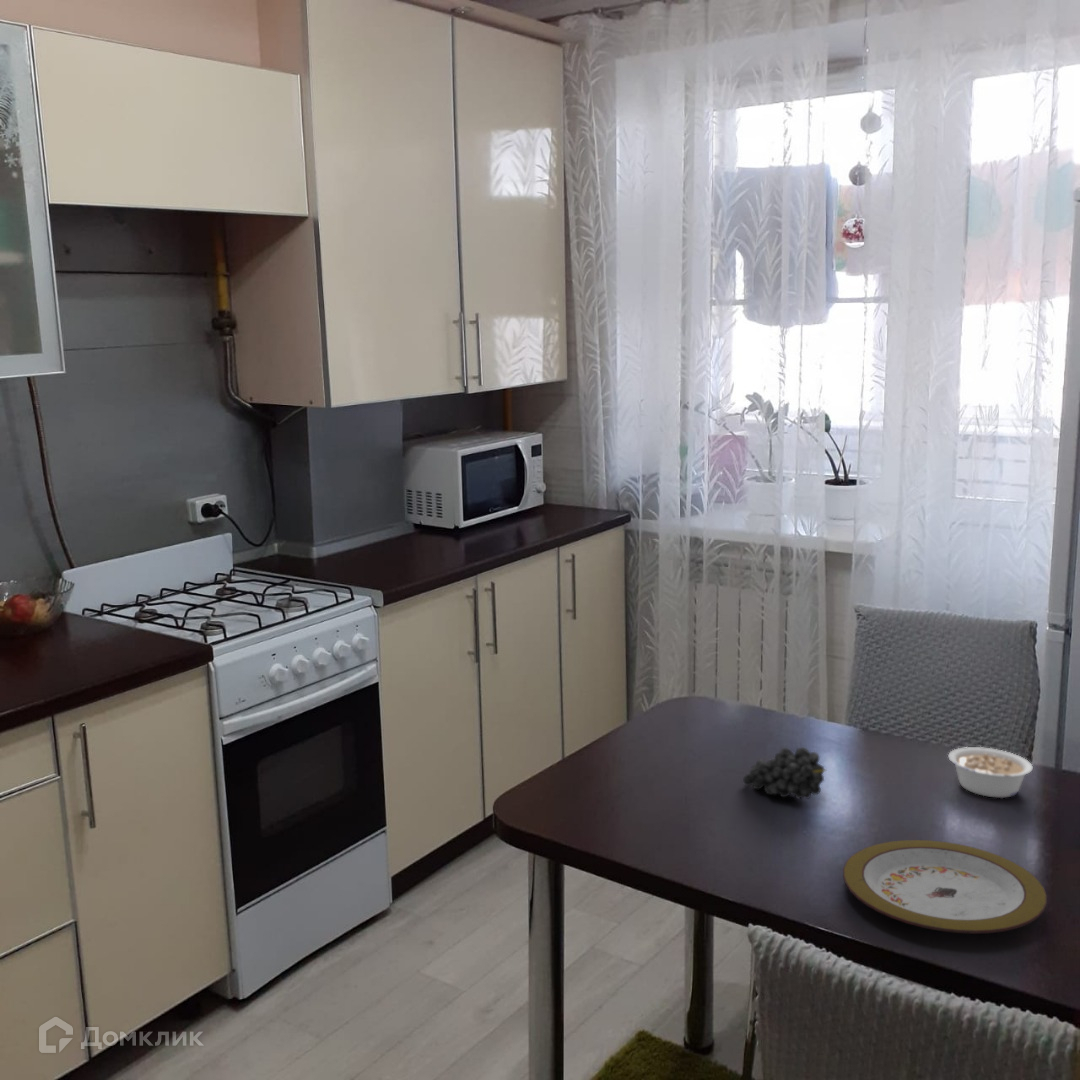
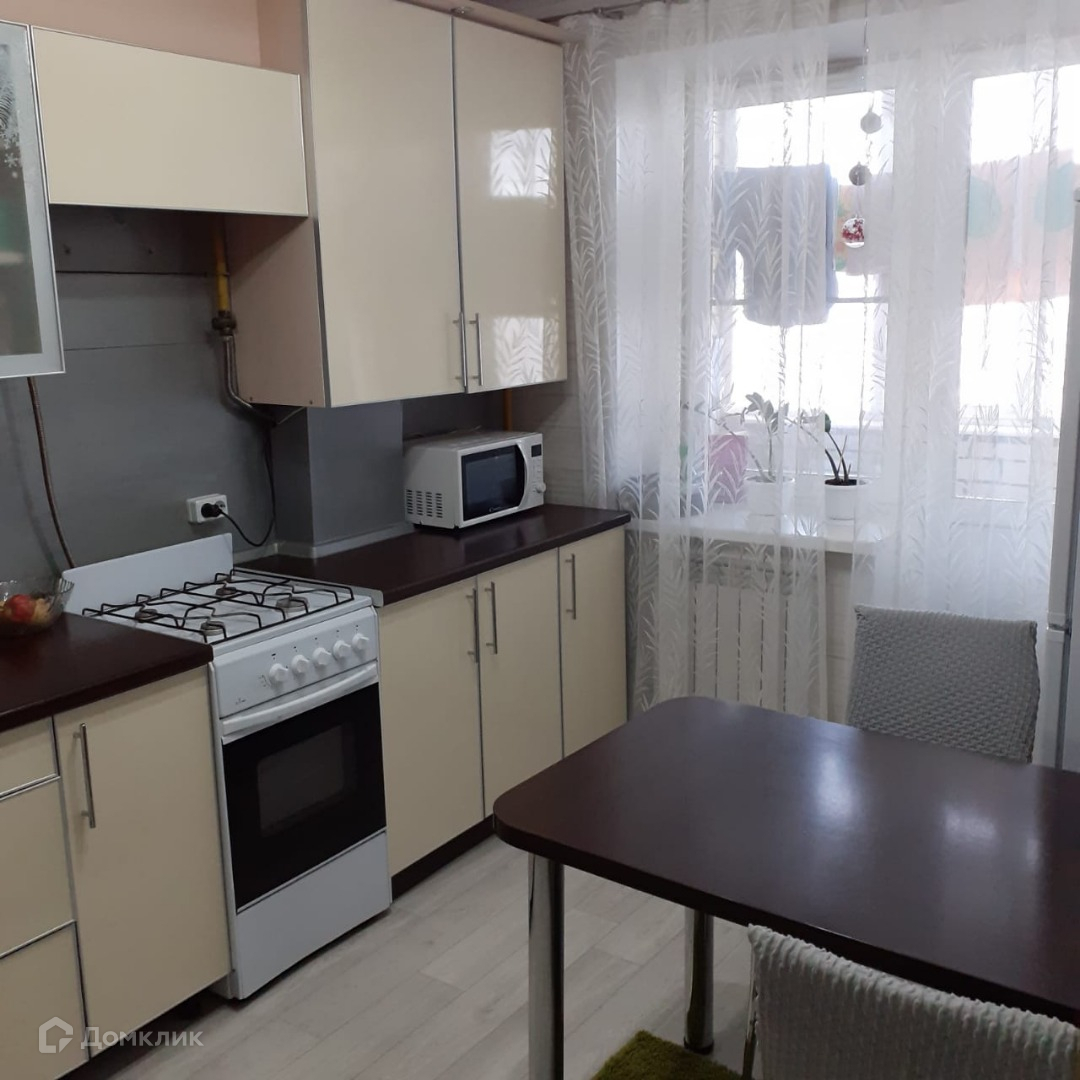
- plate [842,839,1048,935]
- fruit [742,746,827,800]
- legume [947,746,1034,799]
